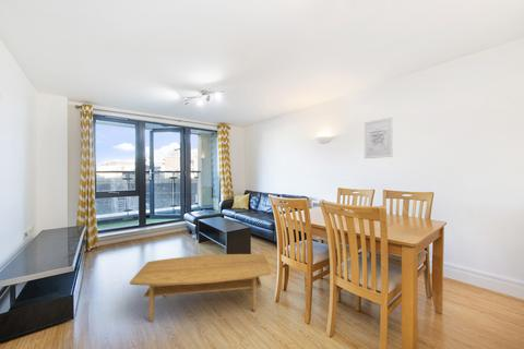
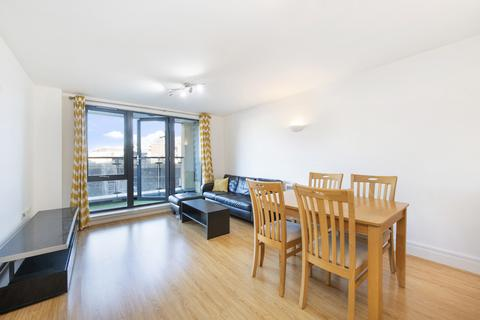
- wall art [364,117,394,159]
- coffee table [129,253,274,323]
